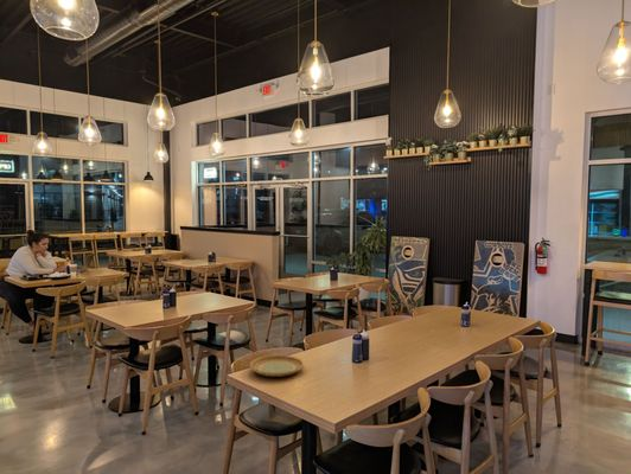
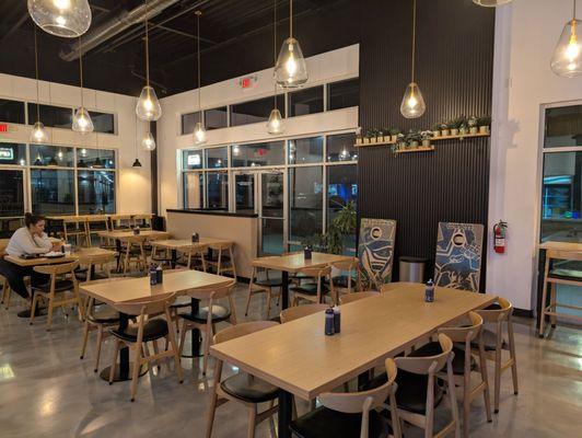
- plate [249,354,305,378]
